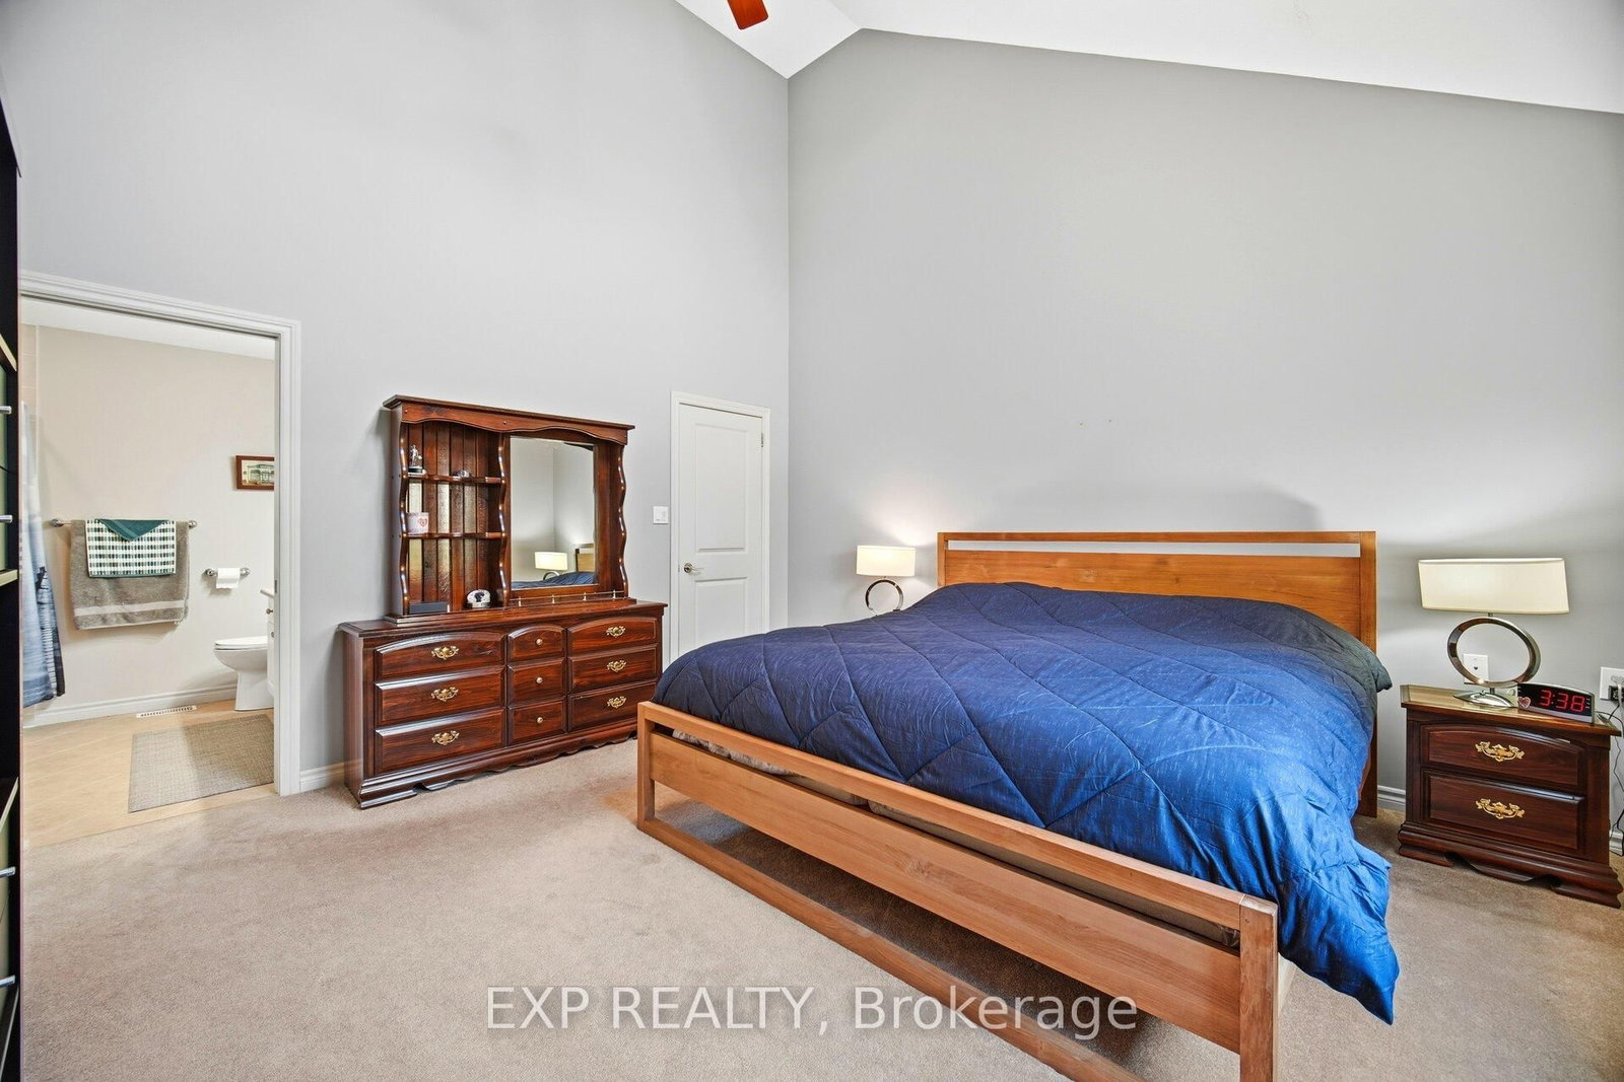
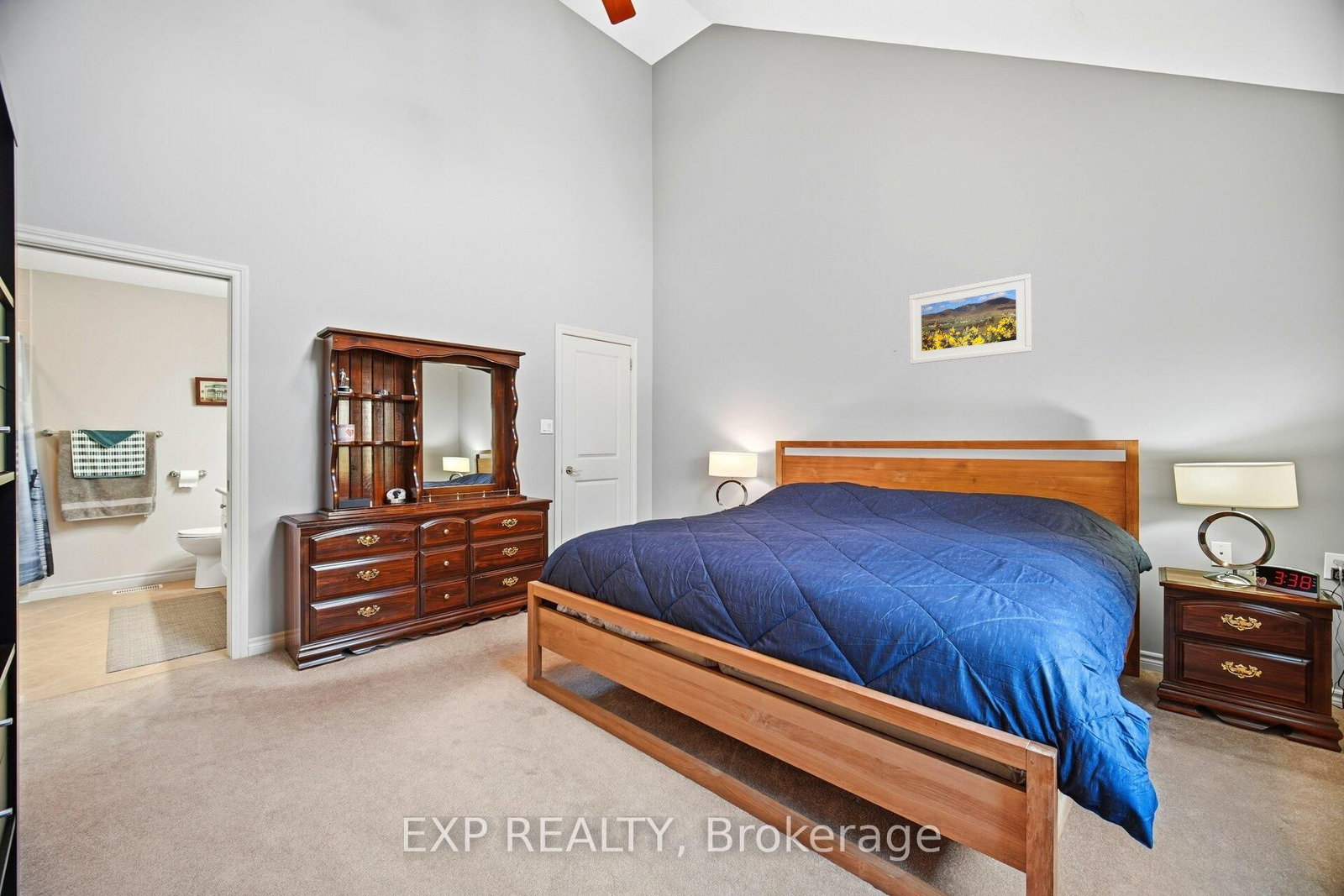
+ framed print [908,273,1033,365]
